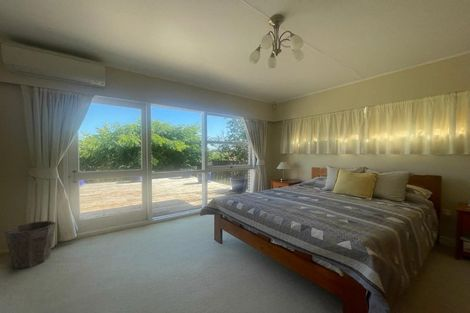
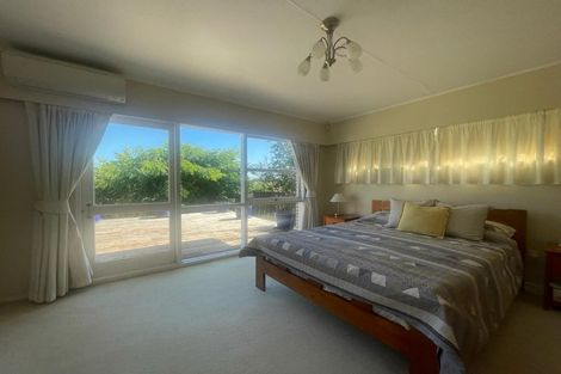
- waste bin [3,220,57,269]
